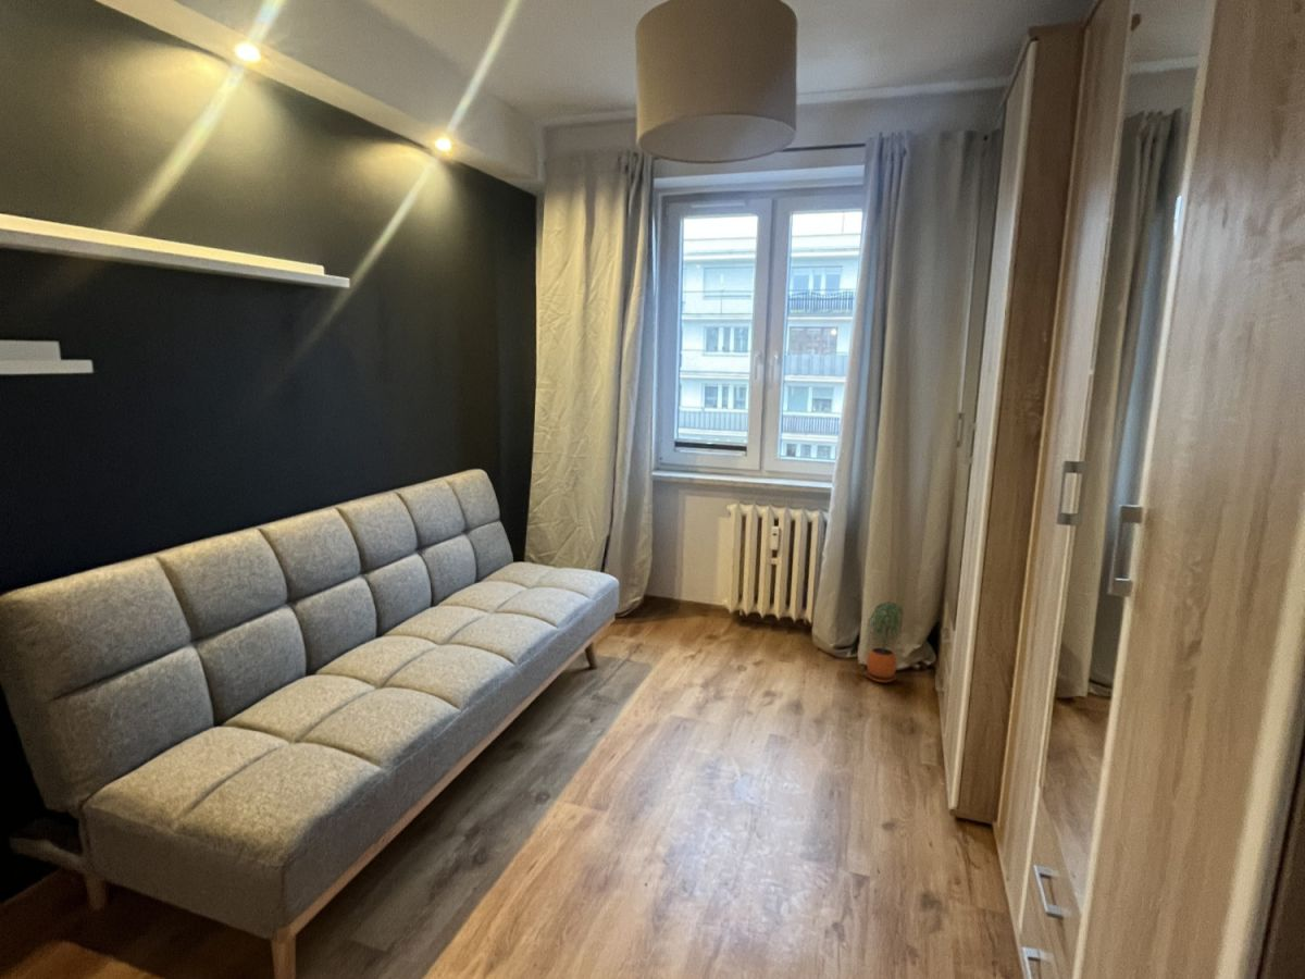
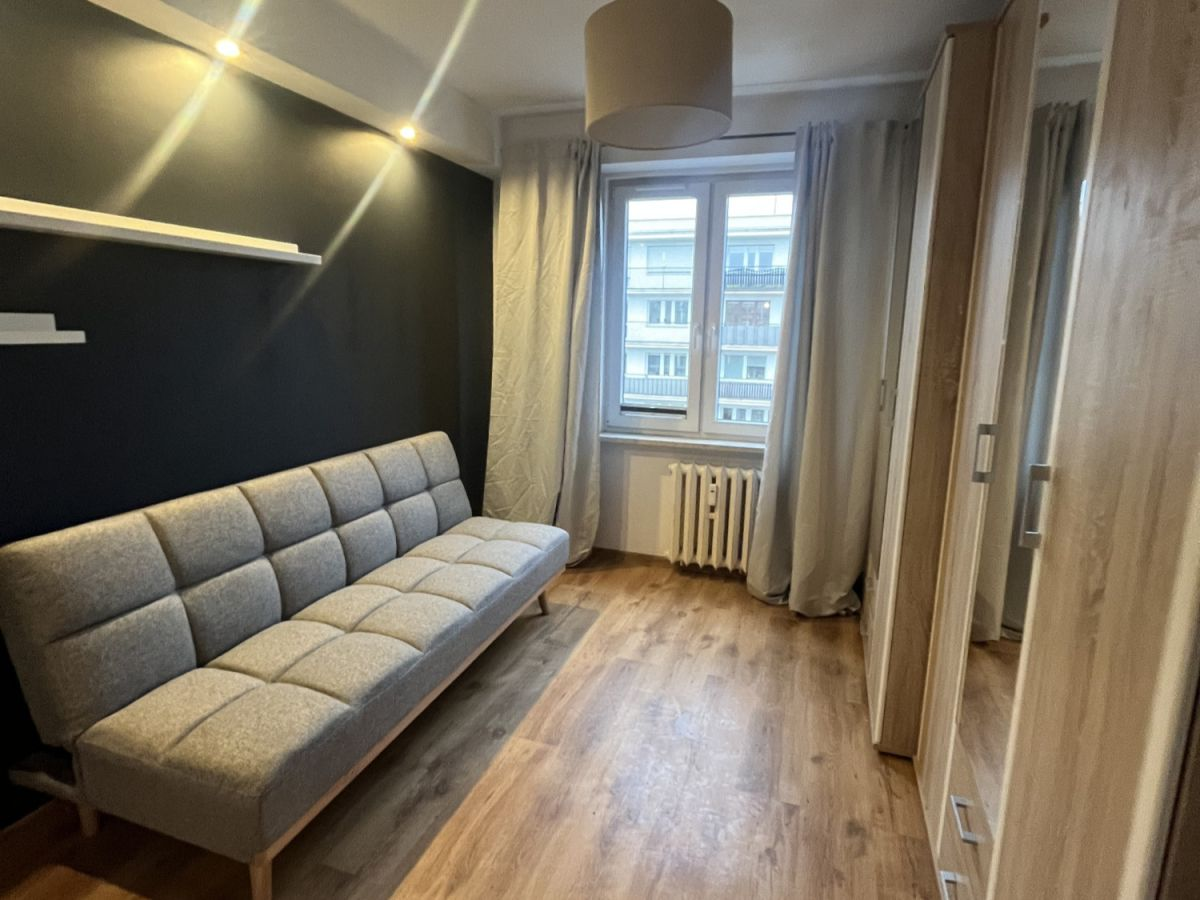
- potted plant [862,602,904,683]
